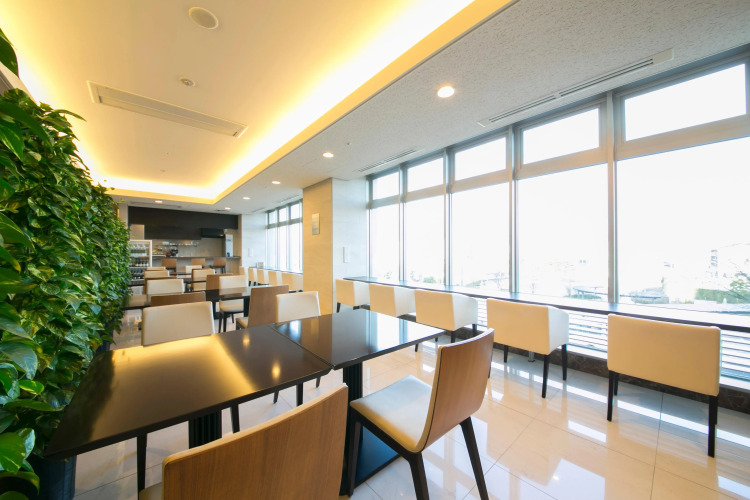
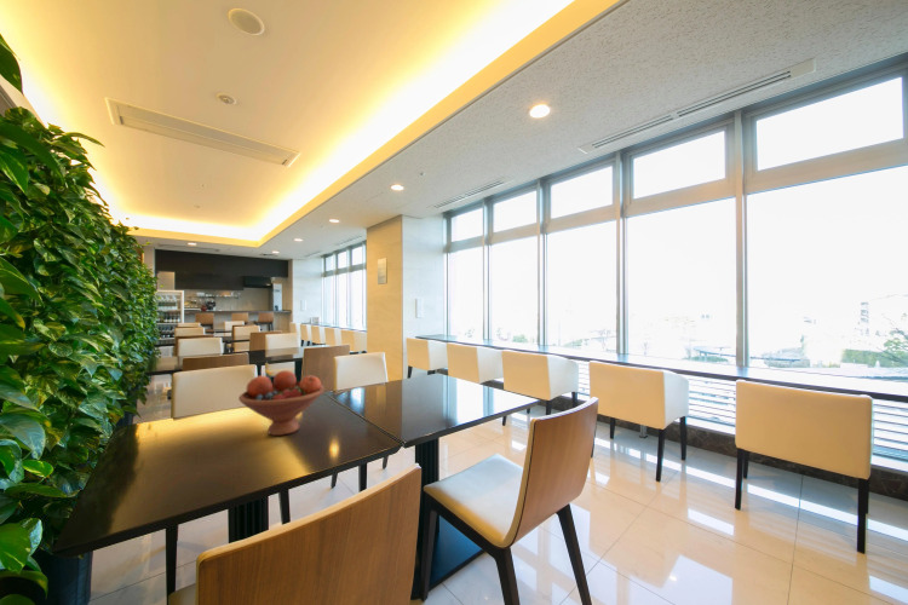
+ fruit bowl [237,369,326,437]
